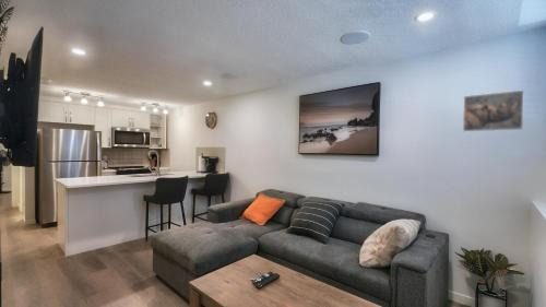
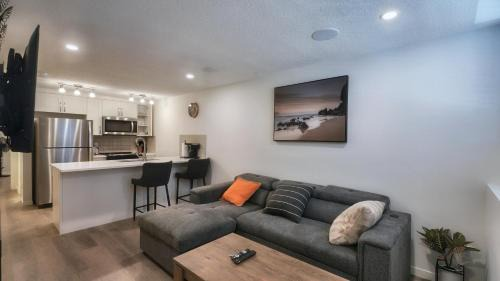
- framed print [462,88,525,132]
